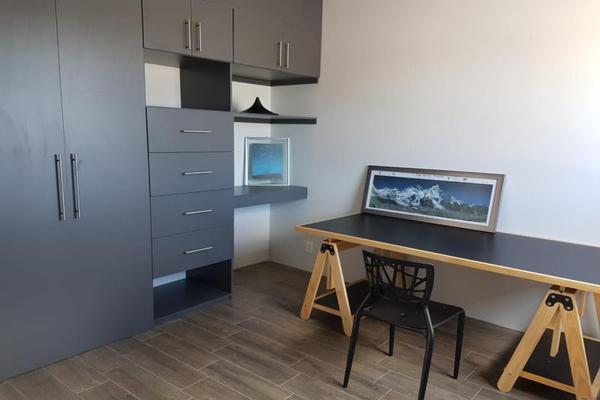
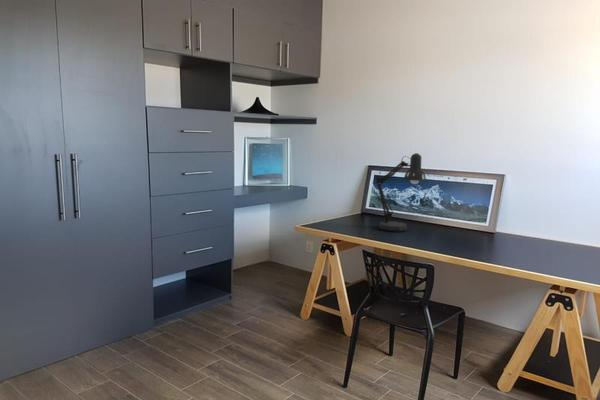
+ desk lamp [374,152,427,233]
